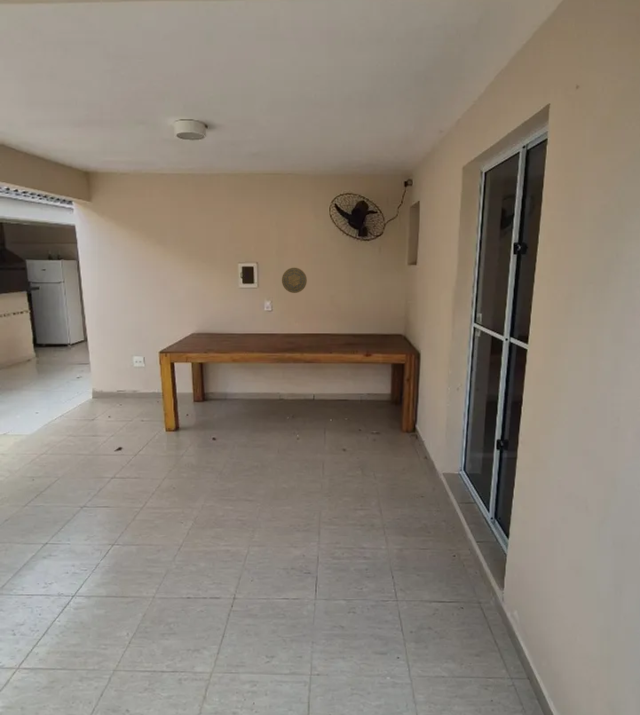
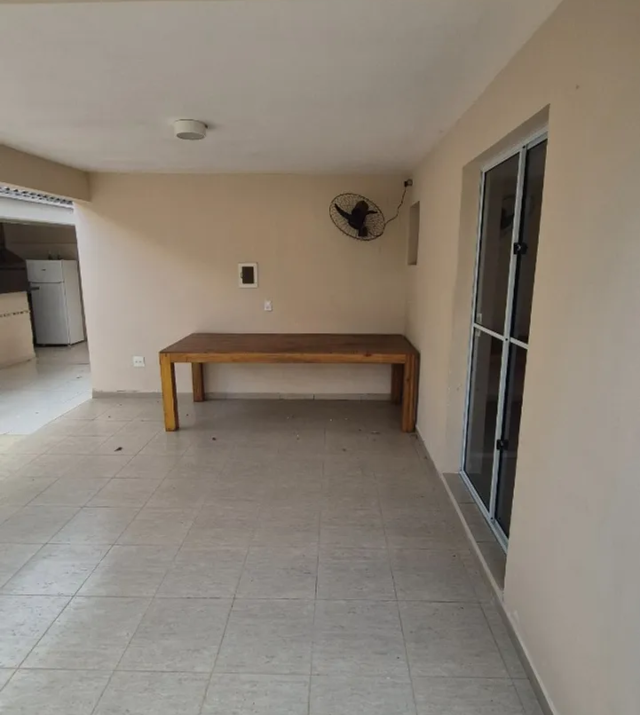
- decorative plate [281,267,308,294]
